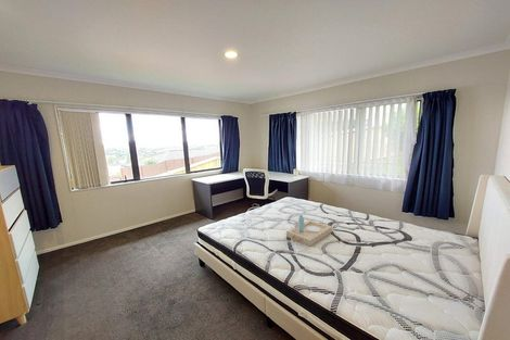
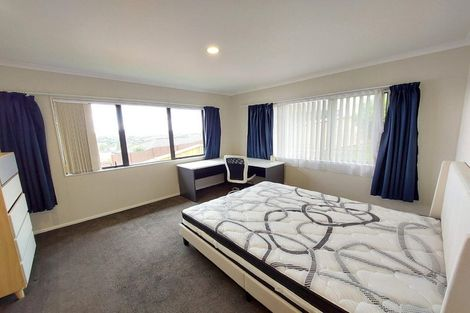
- serving tray [285,214,333,248]
